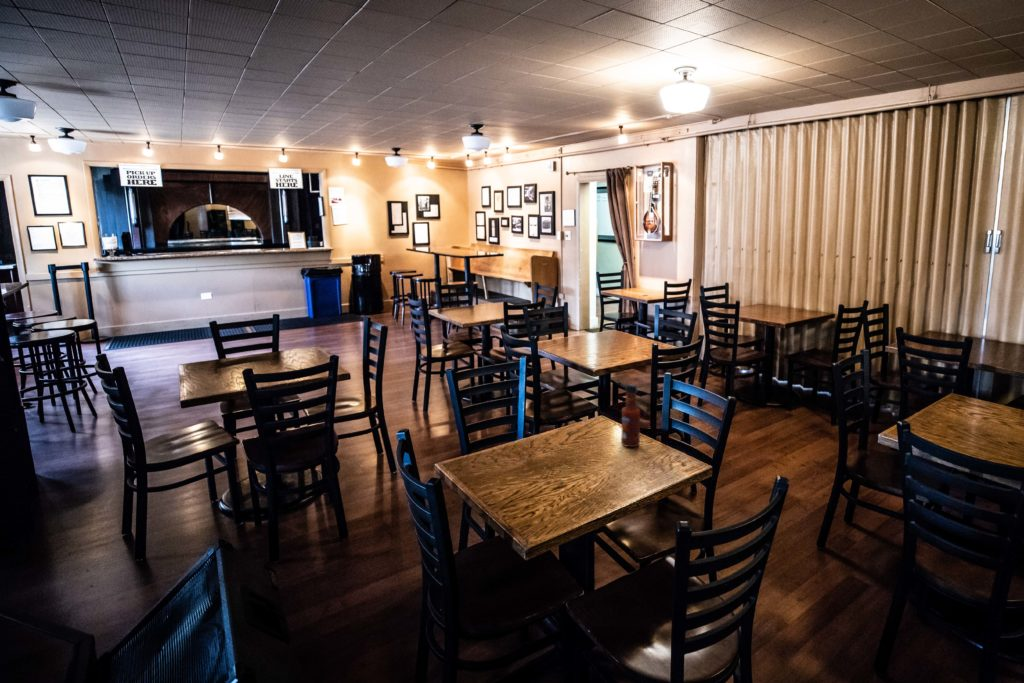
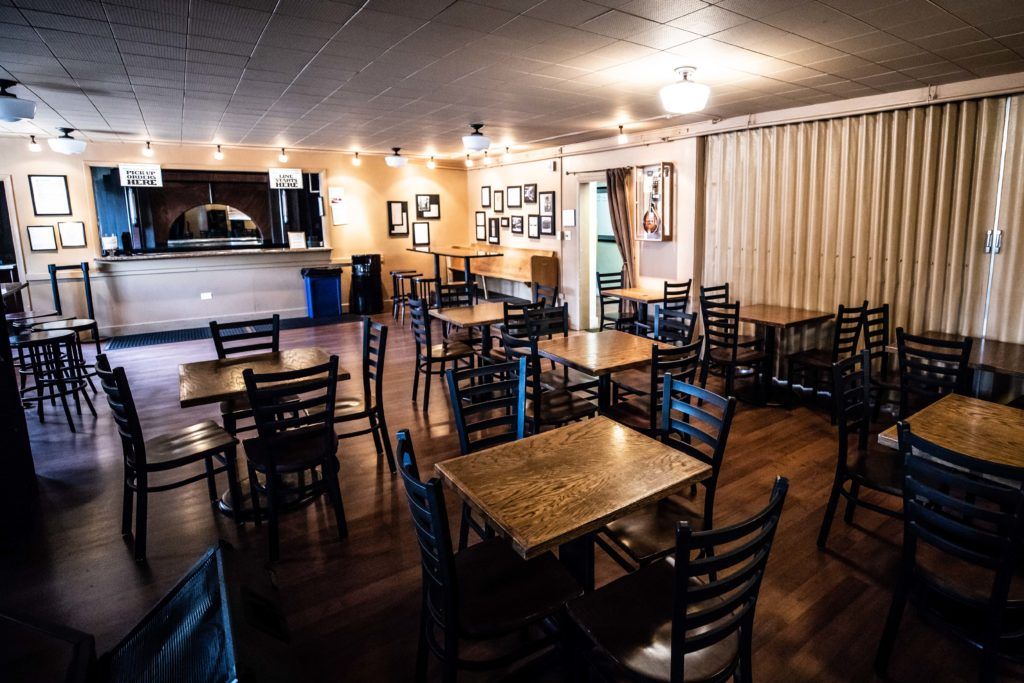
- tabasco sauce [620,383,641,448]
